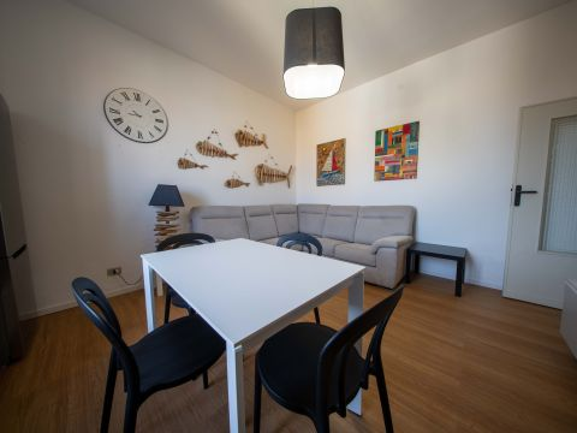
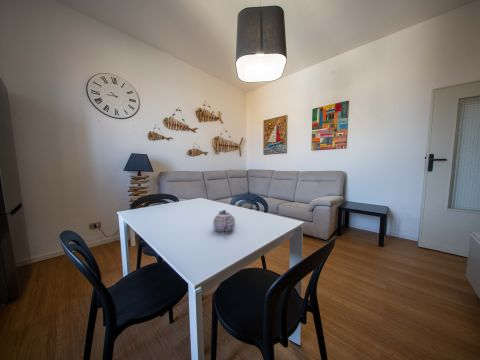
+ teapot [212,209,236,235]
